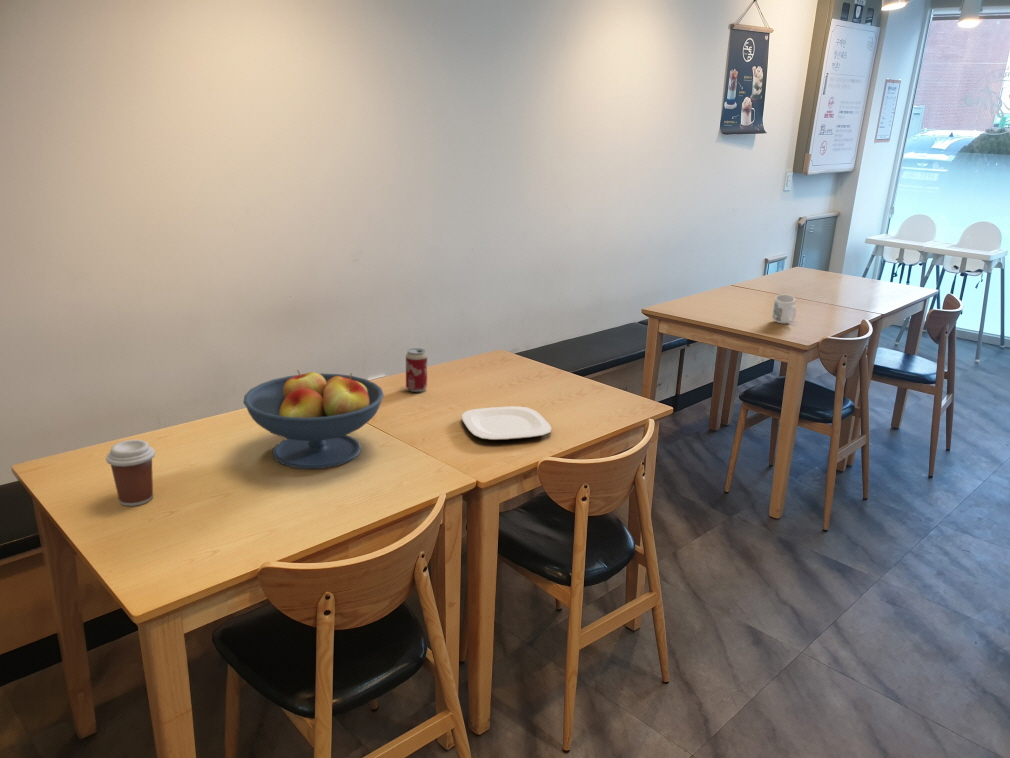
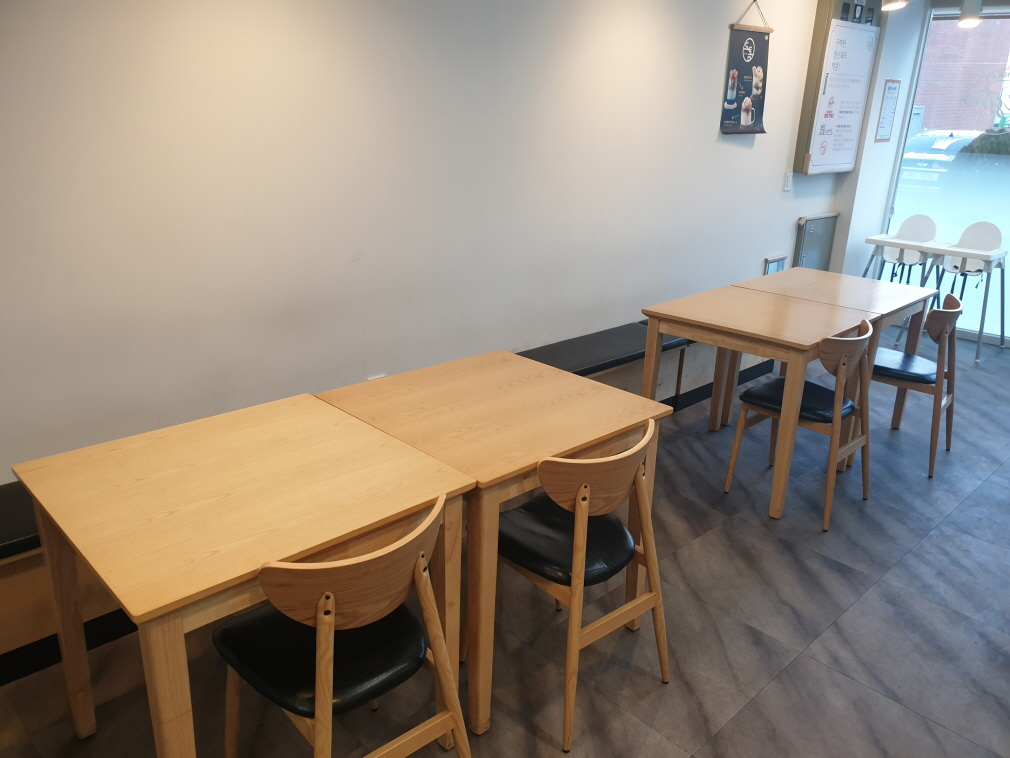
- plate [460,405,552,441]
- coffee cup [105,439,156,507]
- beverage can [405,347,428,393]
- fruit bowl [242,369,385,470]
- mug [772,293,797,324]
